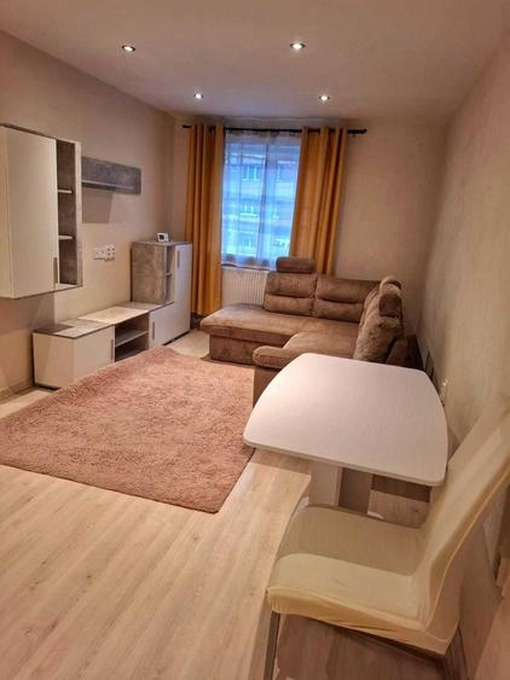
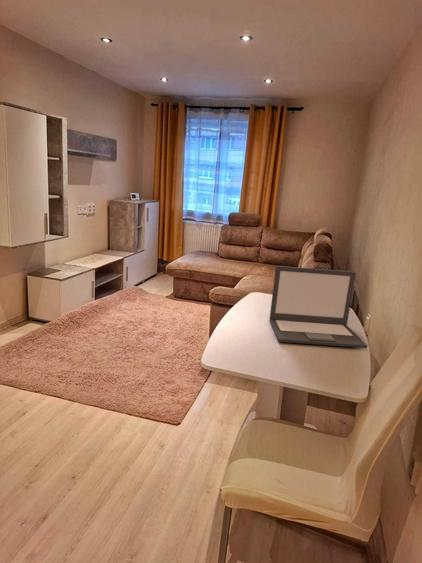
+ laptop [268,265,368,349]
